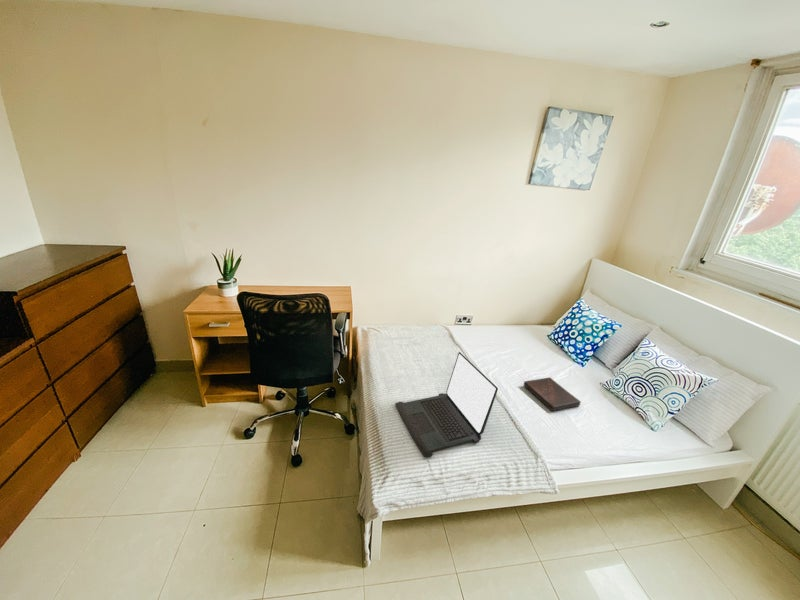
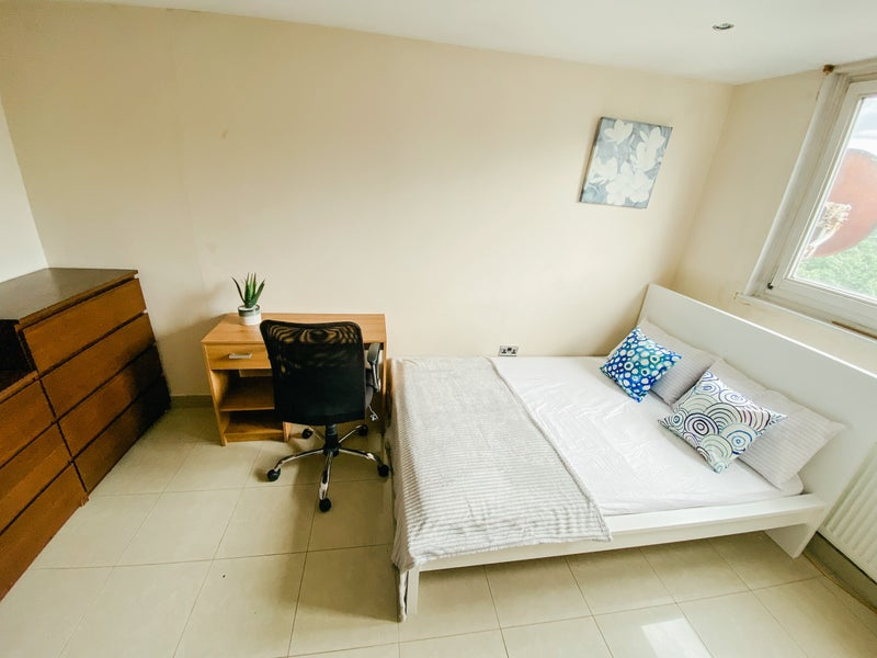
- laptop [394,351,499,458]
- book [523,376,582,412]
